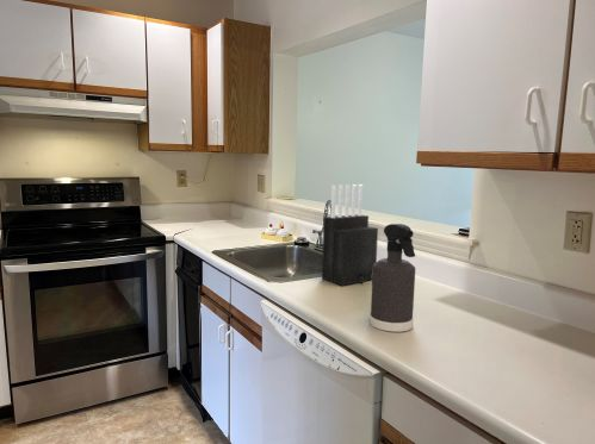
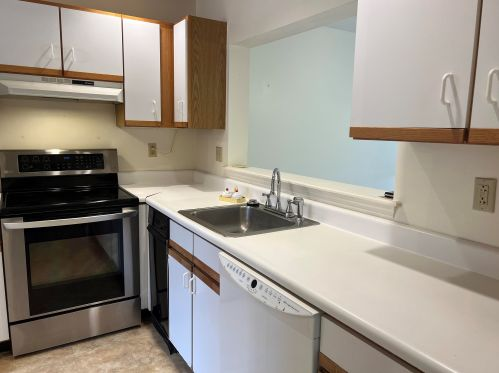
- knife block [321,183,379,287]
- spray bottle [368,223,416,333]
